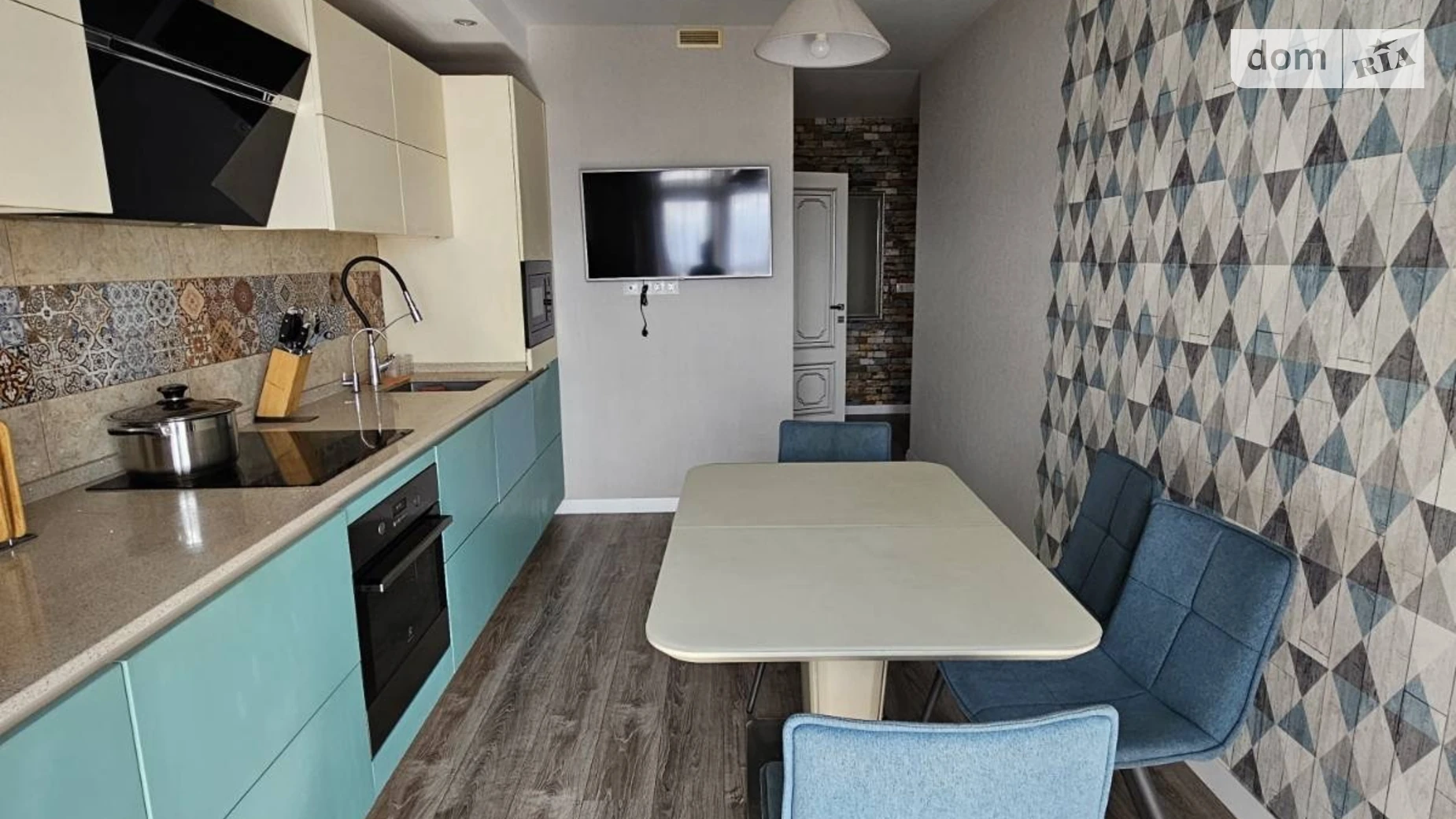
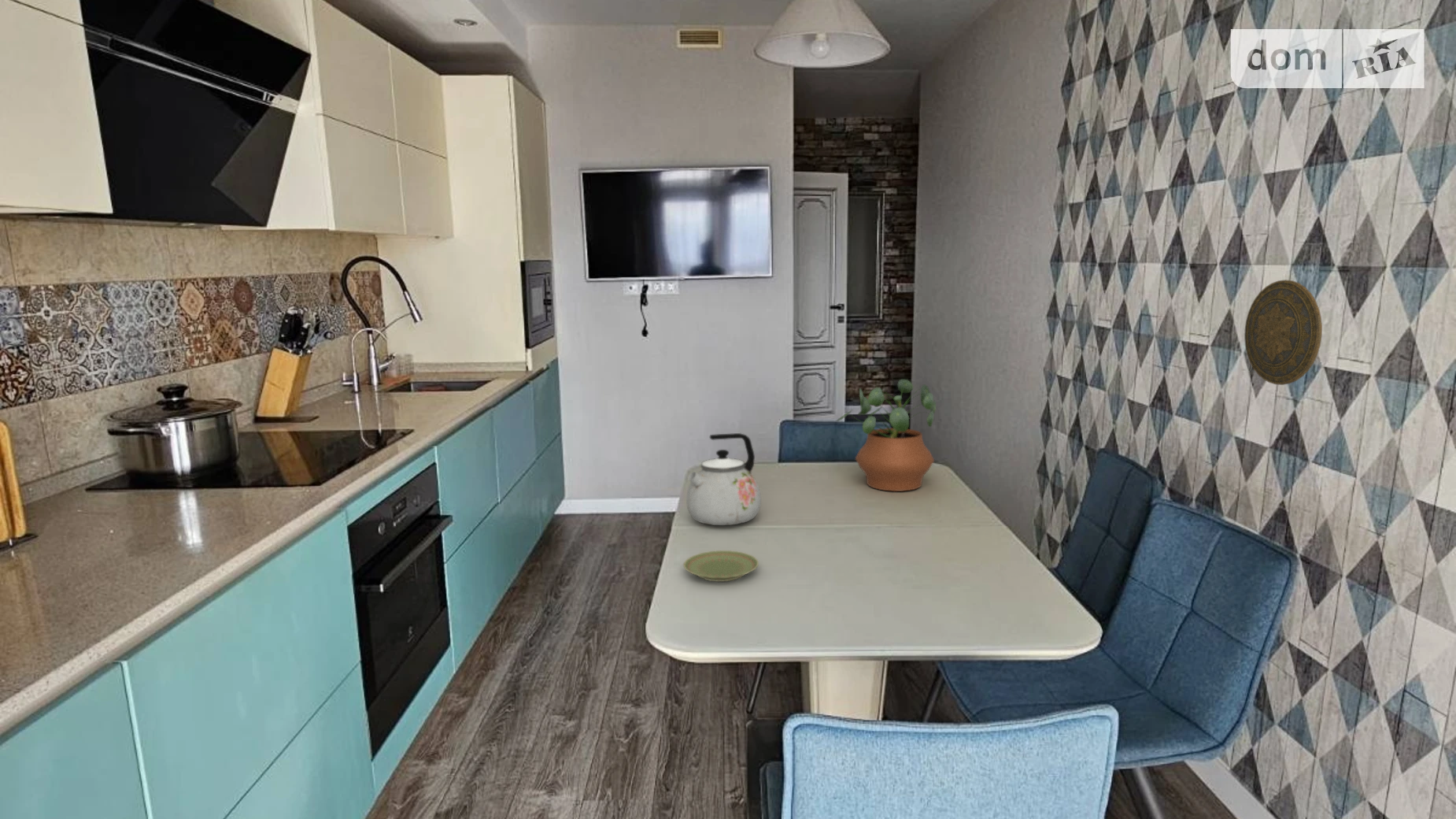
+ plate [682,550,759,582]
+ kettle [686,432,762,526]
+ potted plant [835,379,937,492]
+ decorative plate [1244,279,1323,386]
